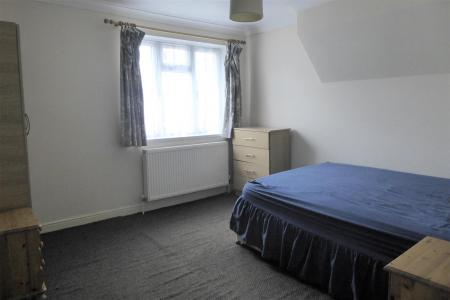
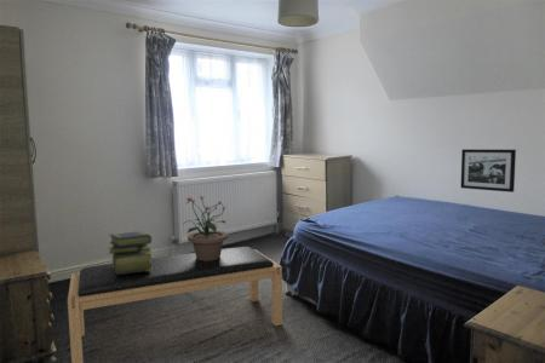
+ stack of books [107,230,153,275]
+ potted plant [184,195,229,261]
+ bench [67,246,283,363]
+ picture frame [460,148,517,194]
